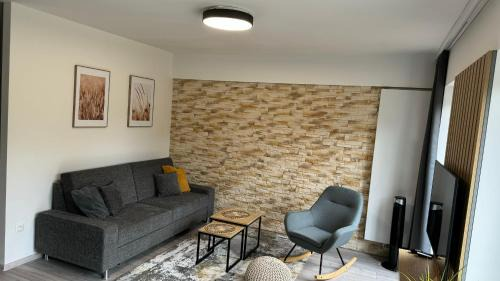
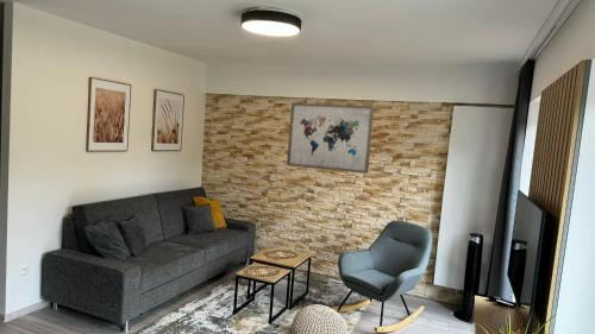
+ wall art [286,101,375,175]
